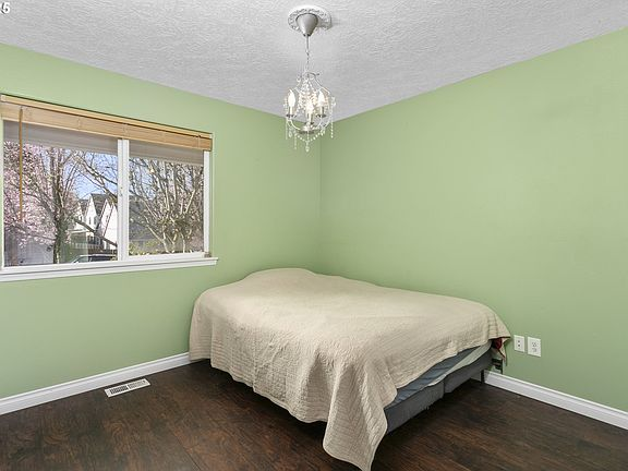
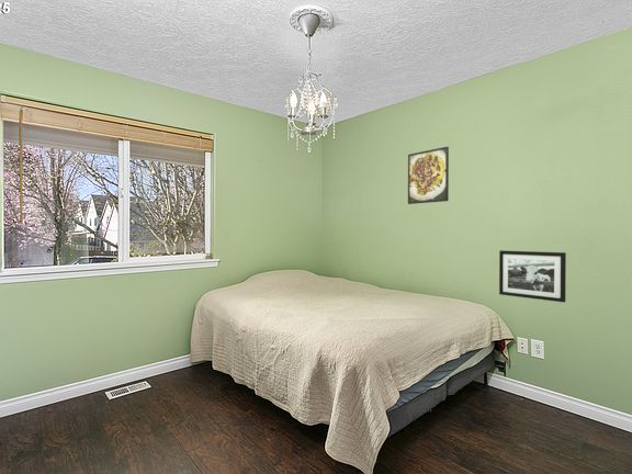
+ picture frame [498,249,567,303]
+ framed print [407,146,450,205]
